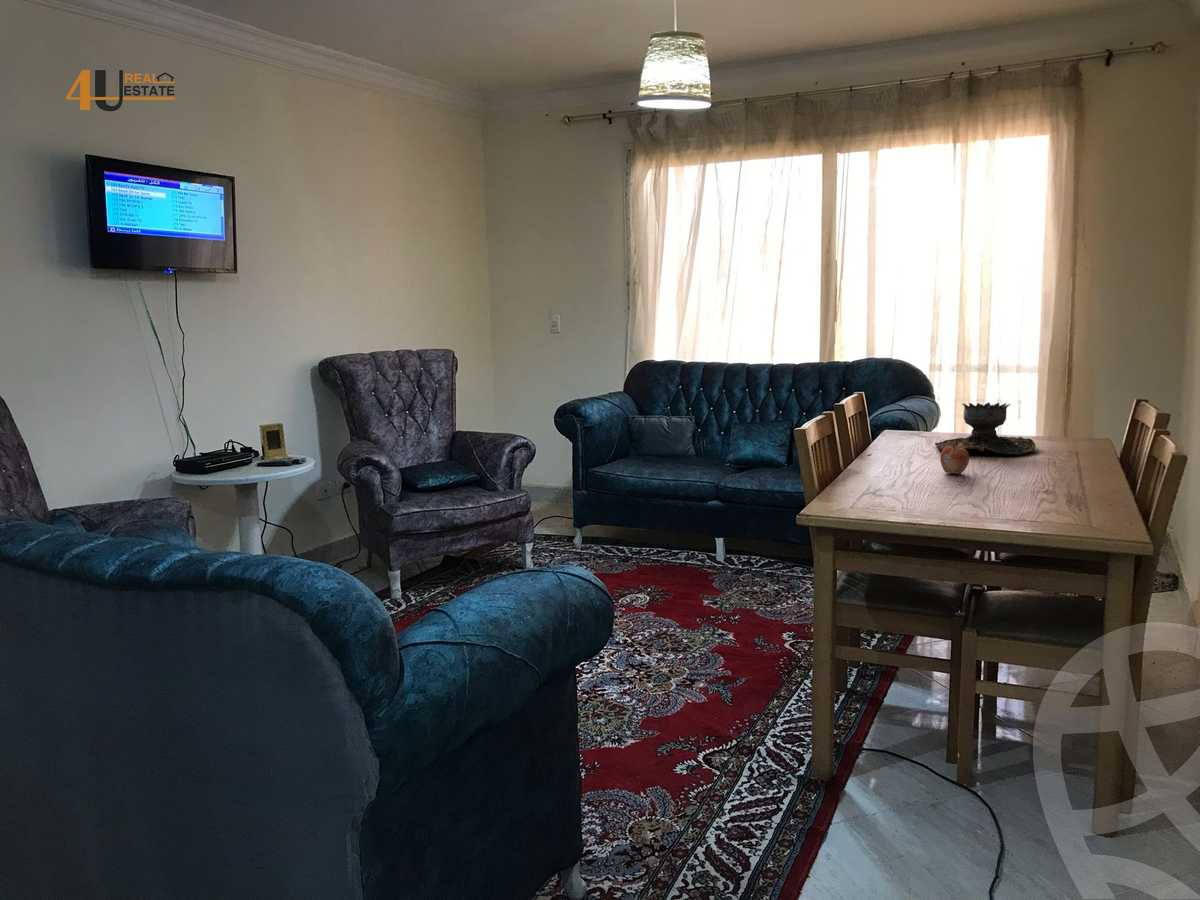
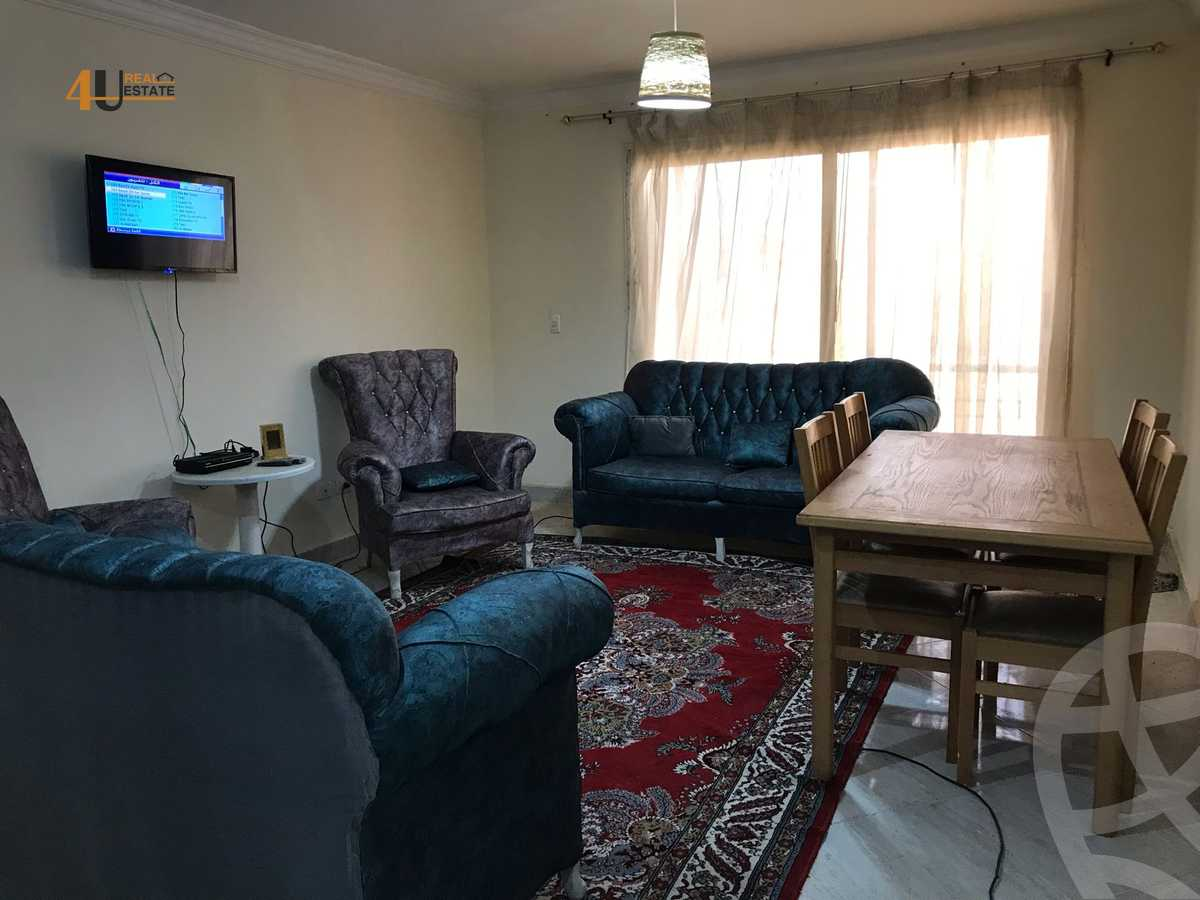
- brazier [934,402,1036,456]
- fruit [939,443,970,475]
